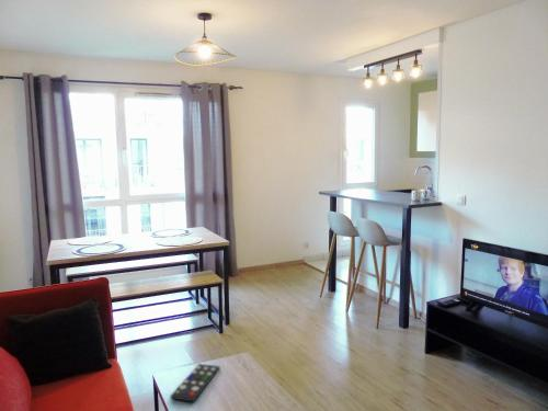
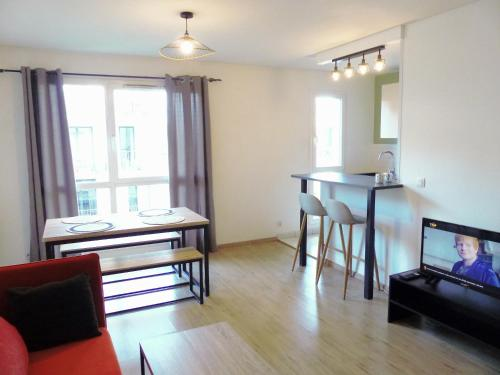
- remote control [169,363,220,403]
